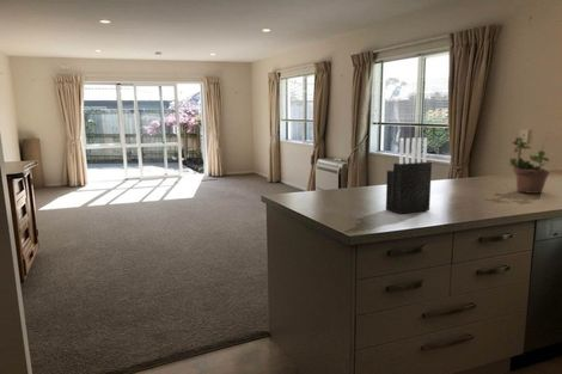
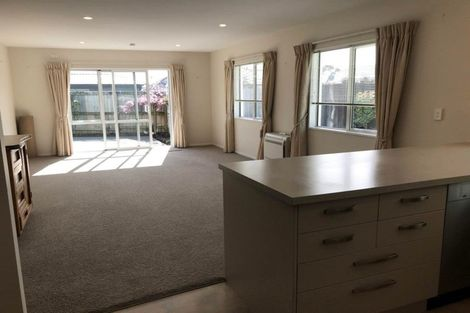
- potted plant [507,135,551,195]
- knife block [385,136,433,215]
